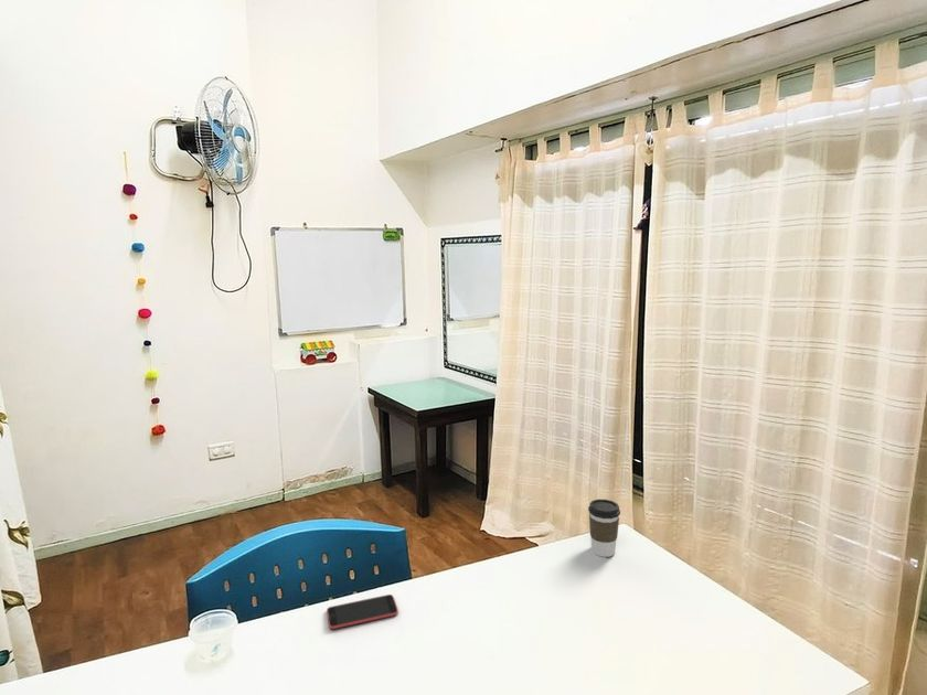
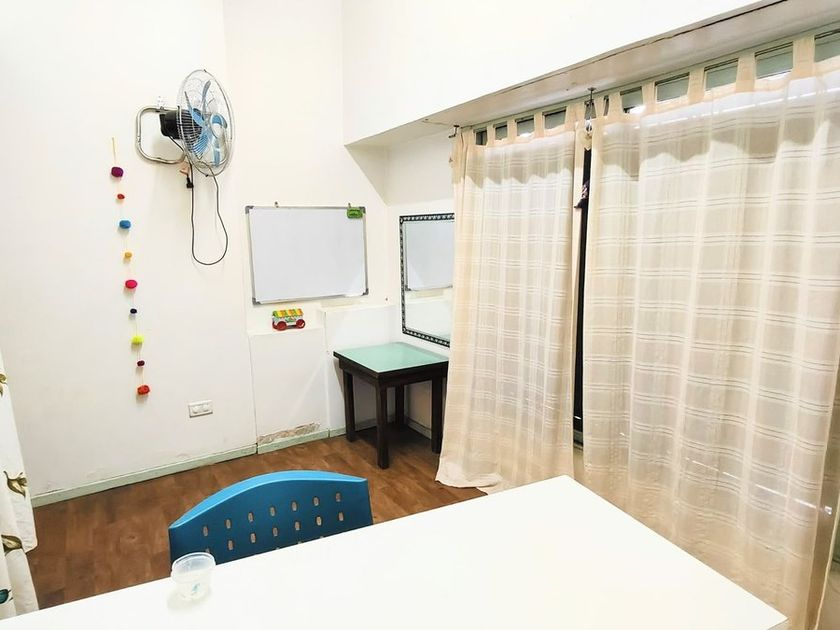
- smartphone [326,594,399,630]
- coffee cup [587,499,621,558]
